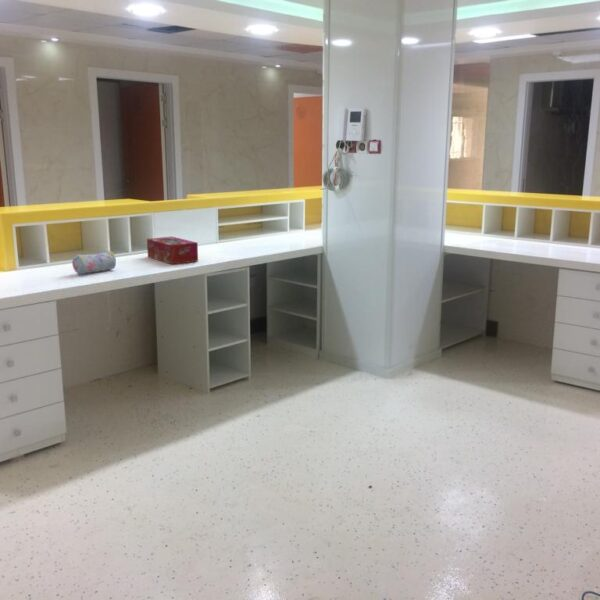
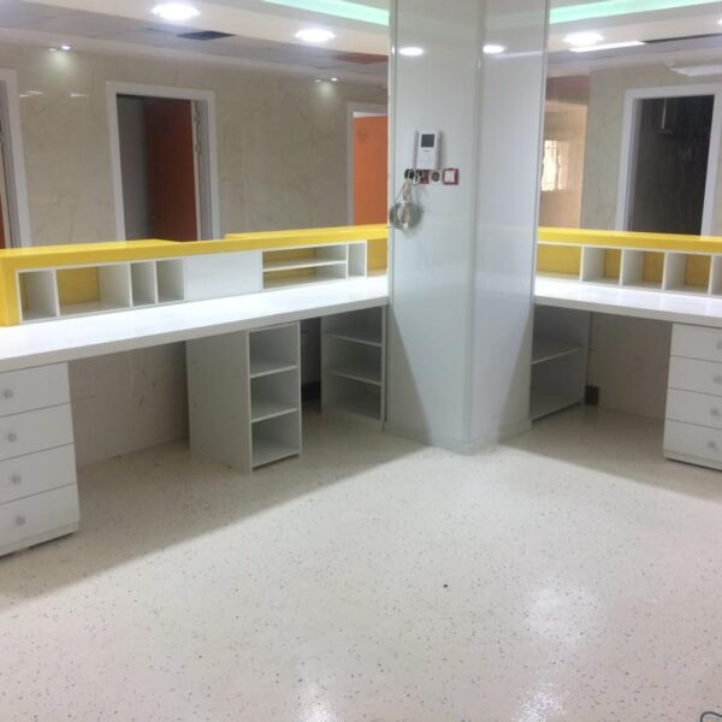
- pencil case [71,249,117,275]
- tissue box [146,236,199,265]
